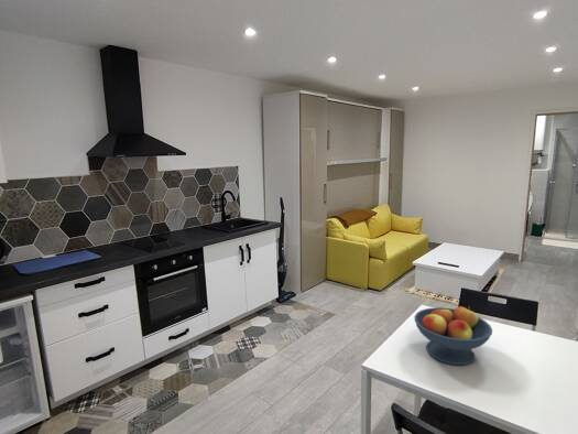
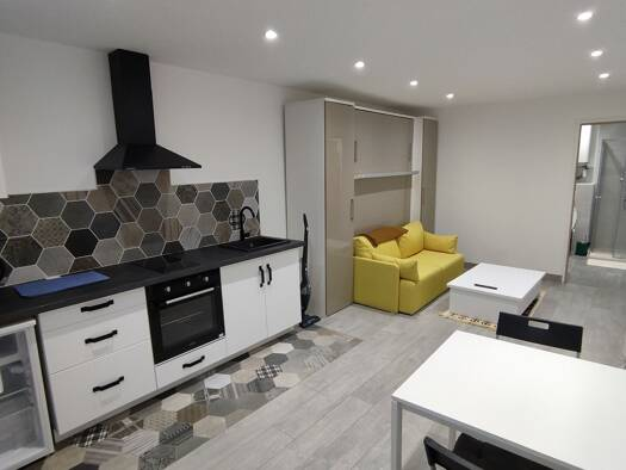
- fruit bowl [413,305,493,366]
